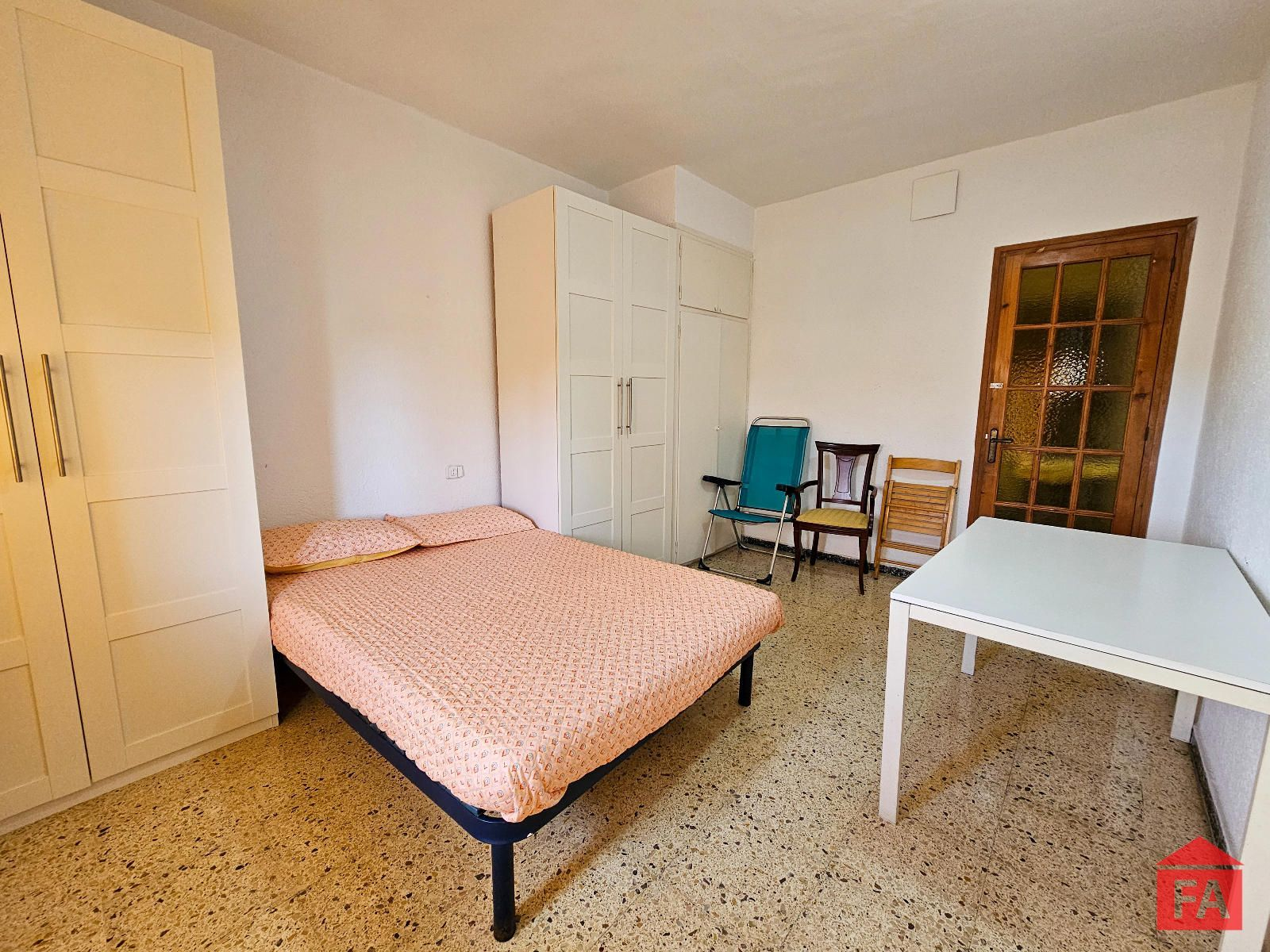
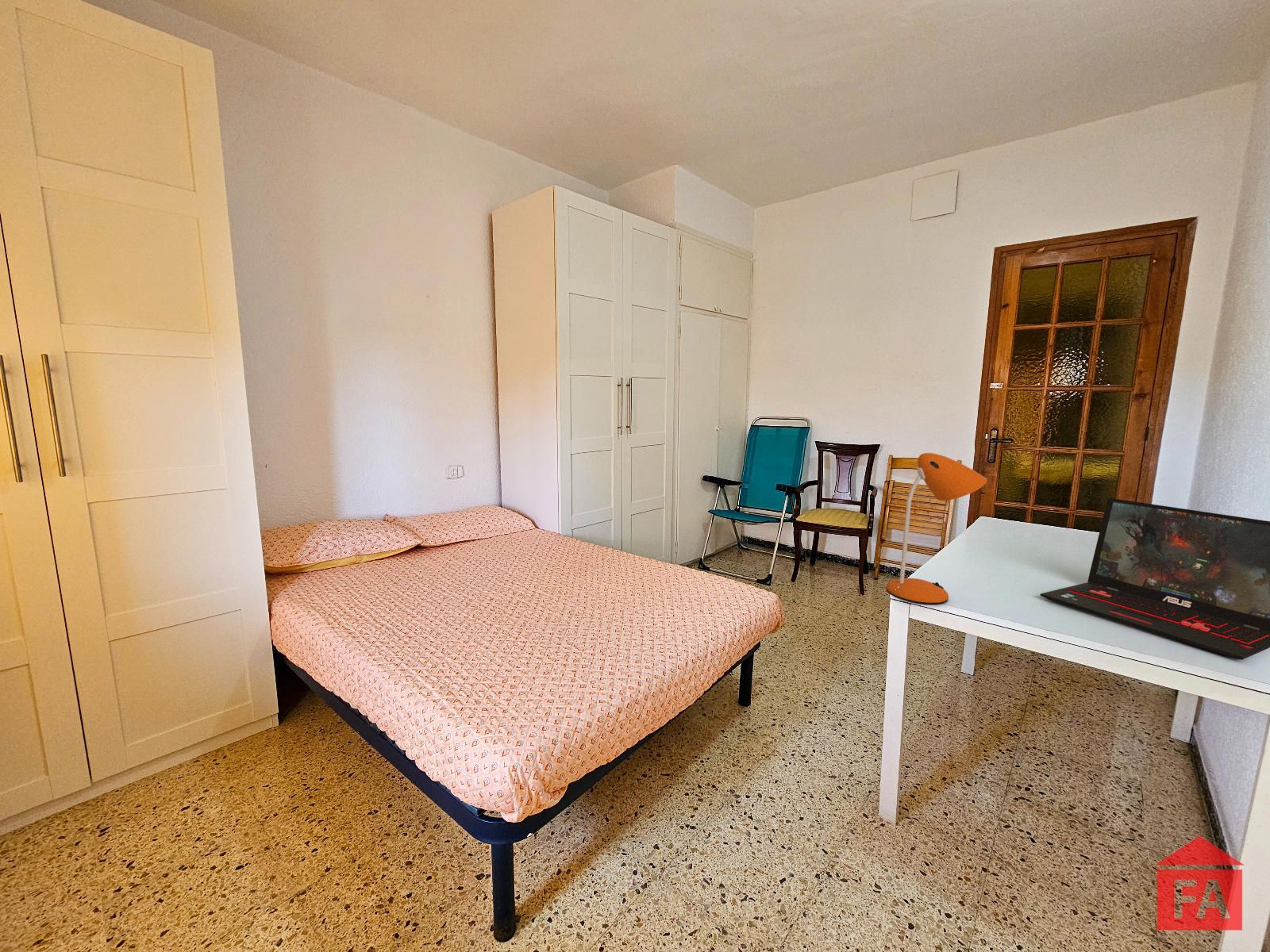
+ laptop [1040,497,1270,661]
+ desk lamp [885,452,987,605]
